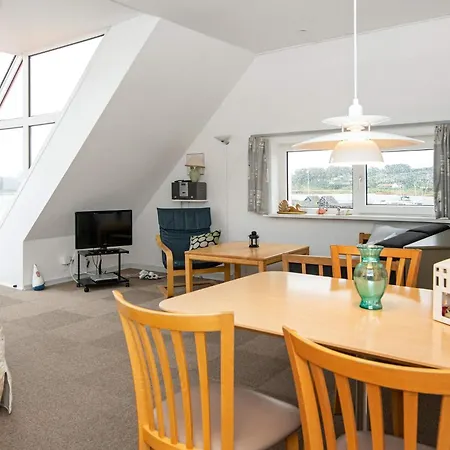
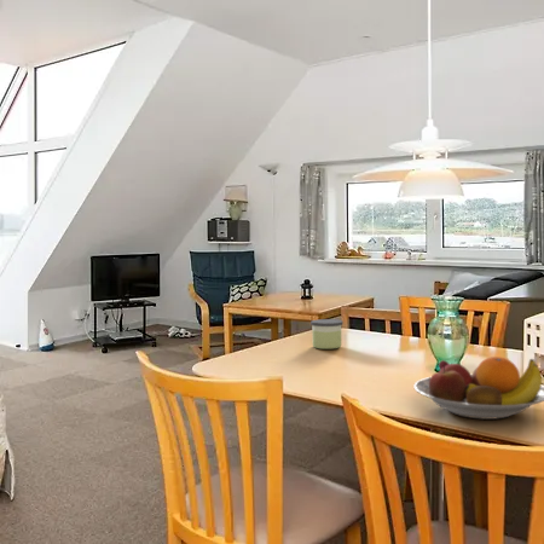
+ fruit bowl [412,355,544,421]
+ candle [309,318,343,351]
